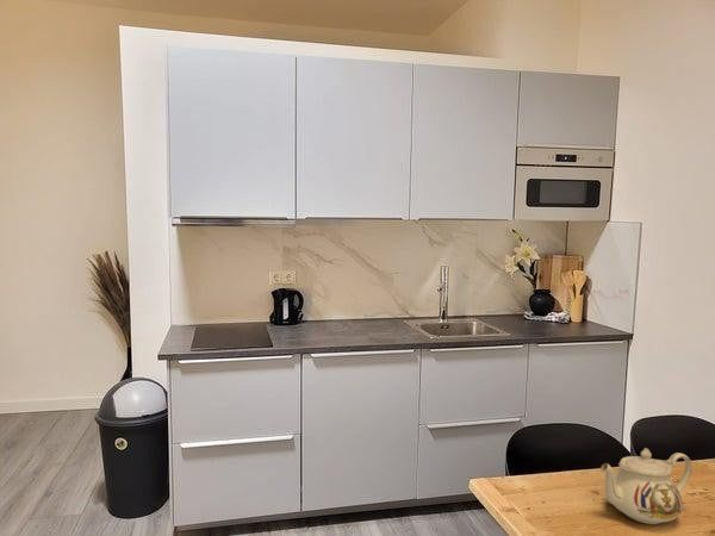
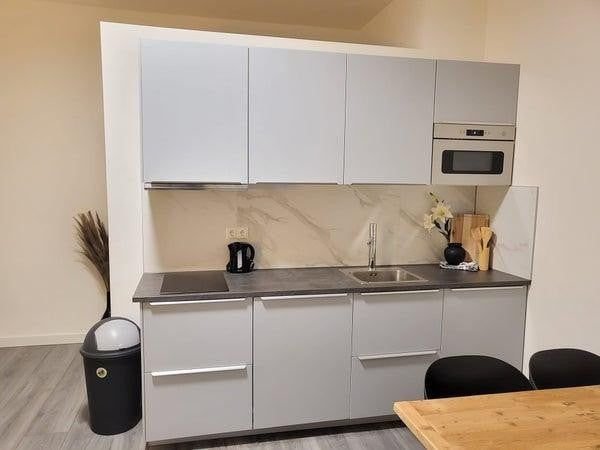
- teapot [599,447,694,525]
